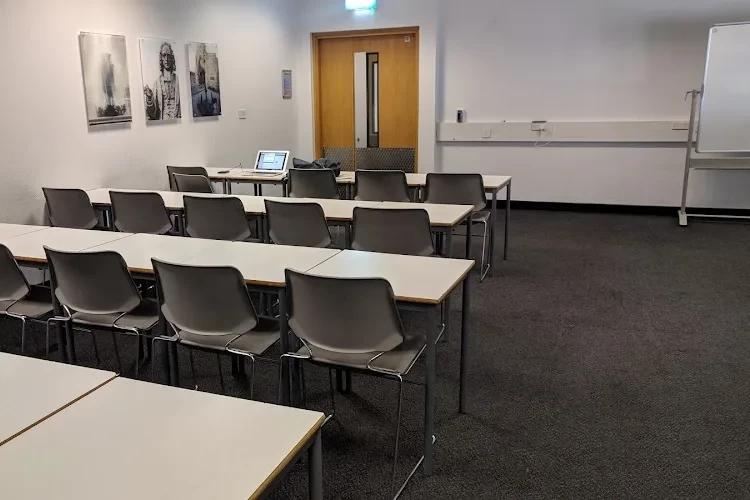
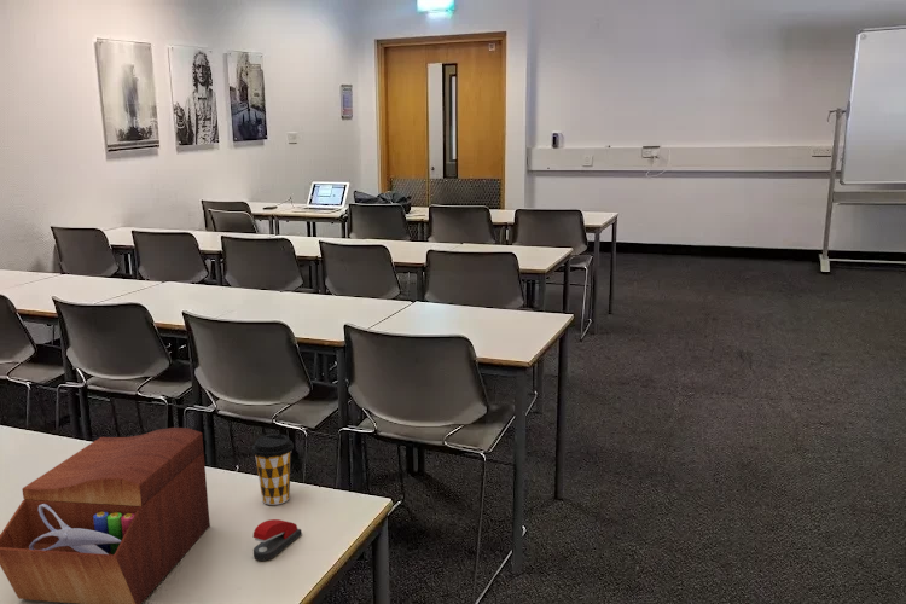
+ stapler [252,518,303,562]
+ sewing box [0,426,211,604]
+ coffee cup [250,432,295,506]
